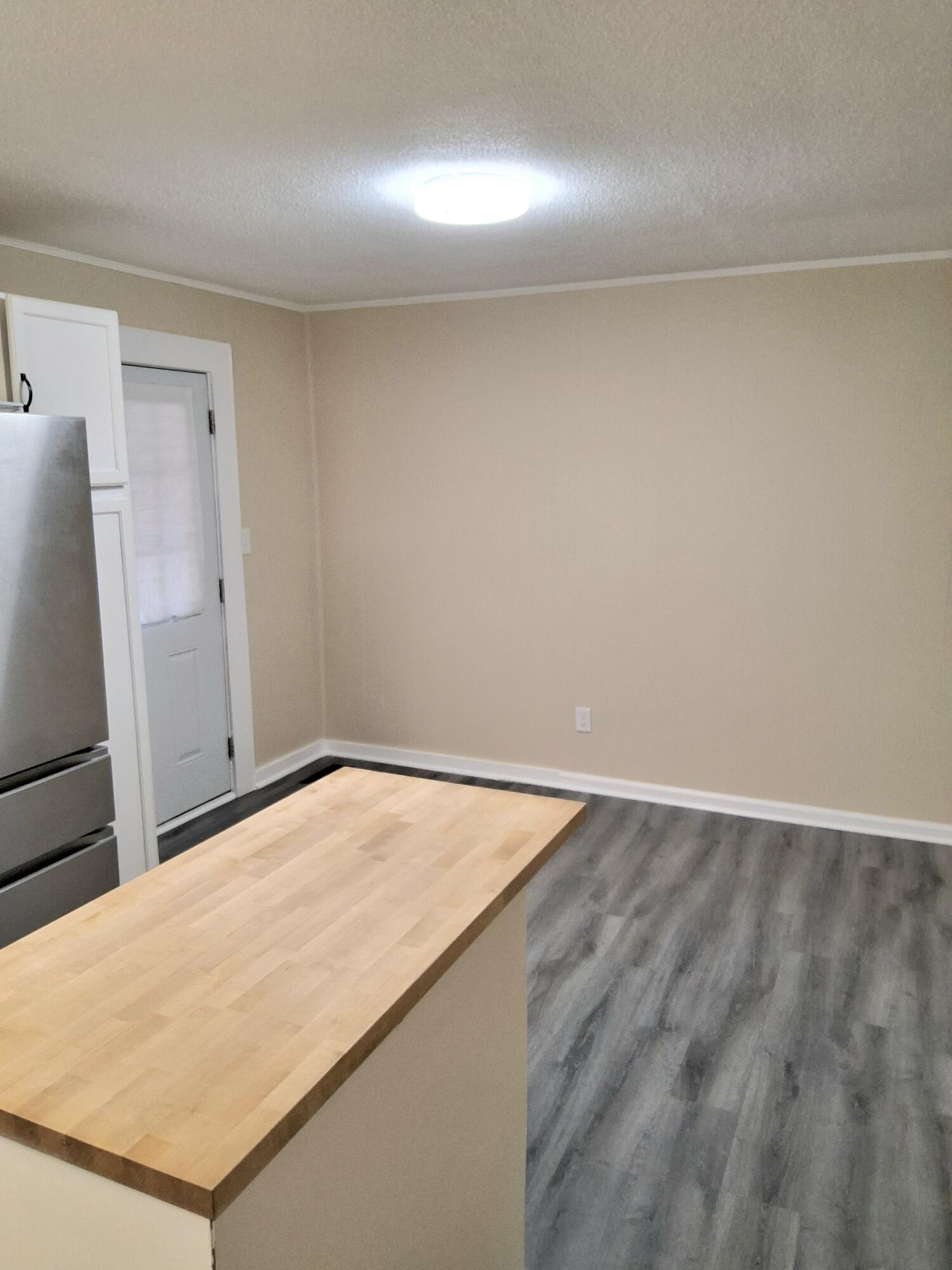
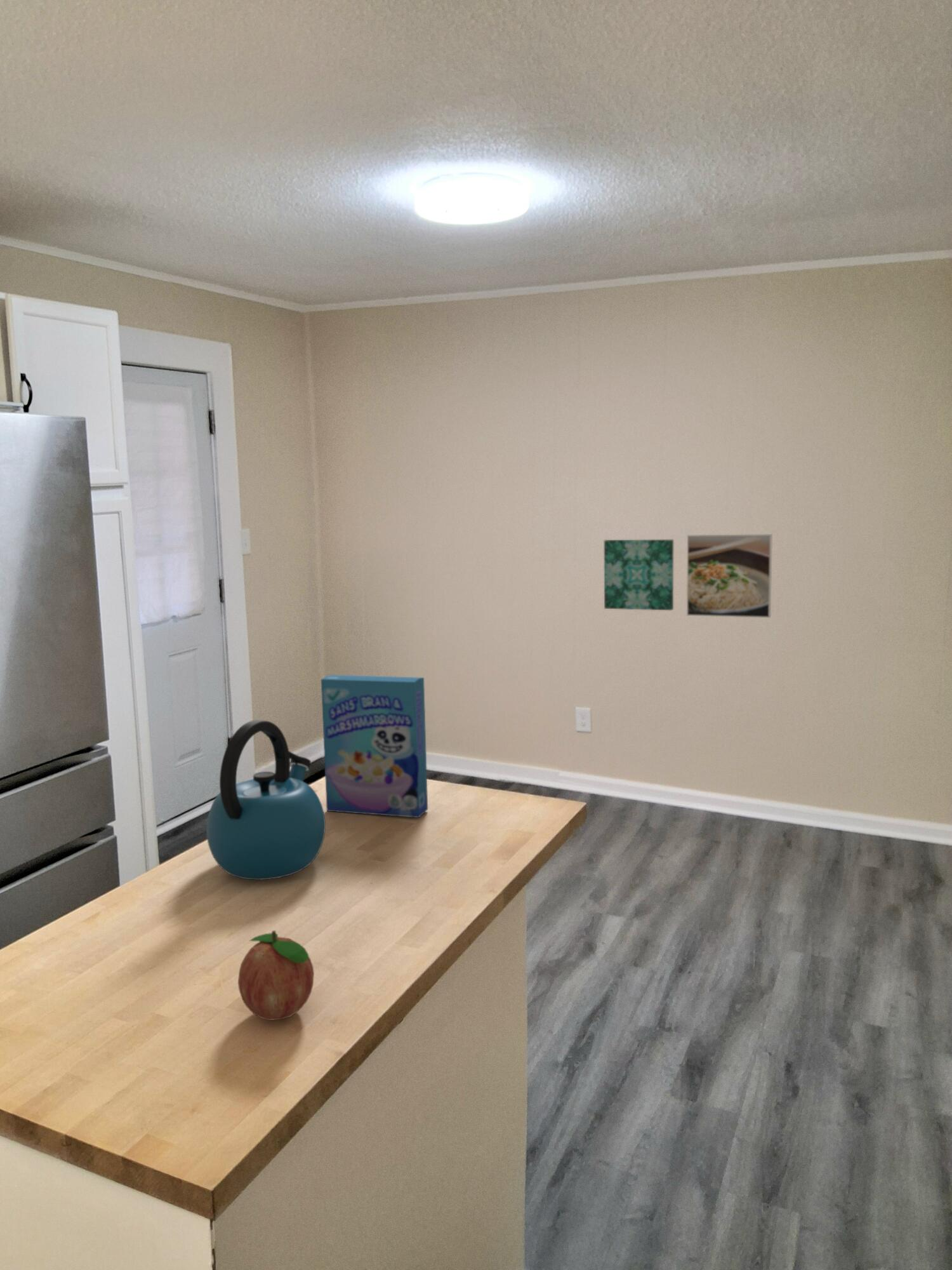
+ cereal box [321,674,428,819]
+ kettle [206,719,326,881]
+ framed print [686,533,773,618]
+ wall art [604,539,674,611]
+ fruit [237,930,315,1021]
